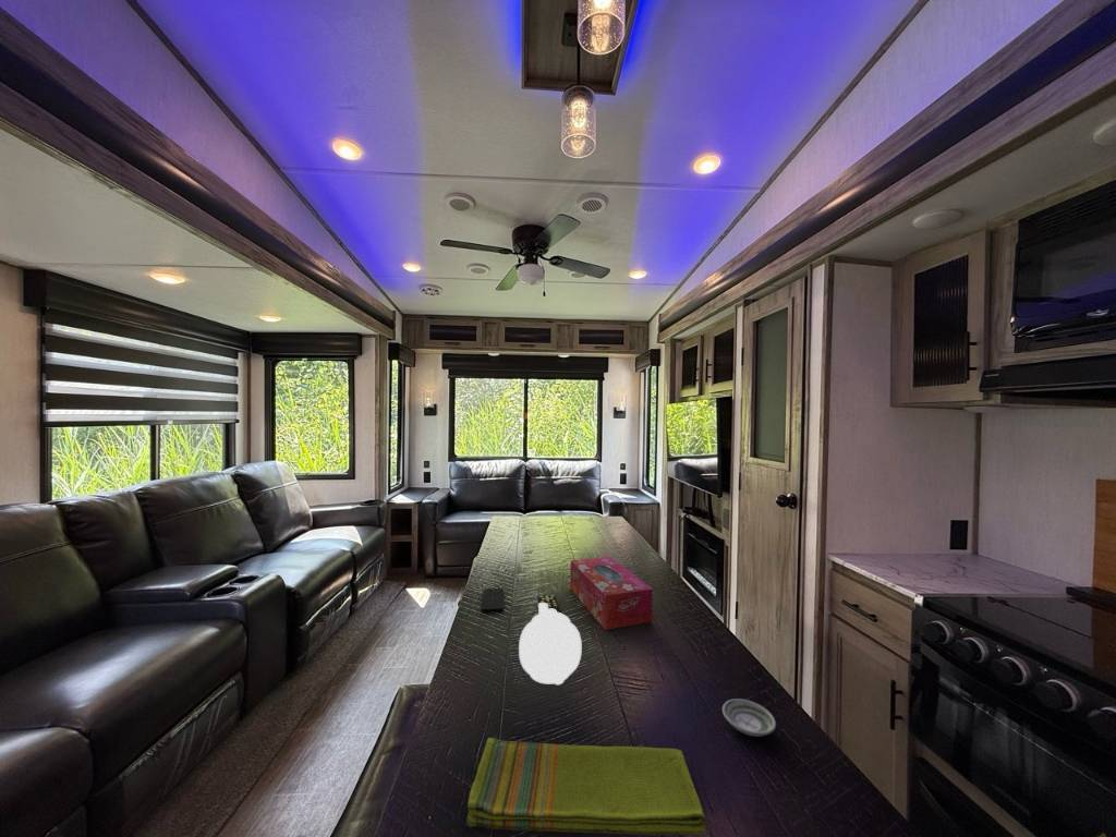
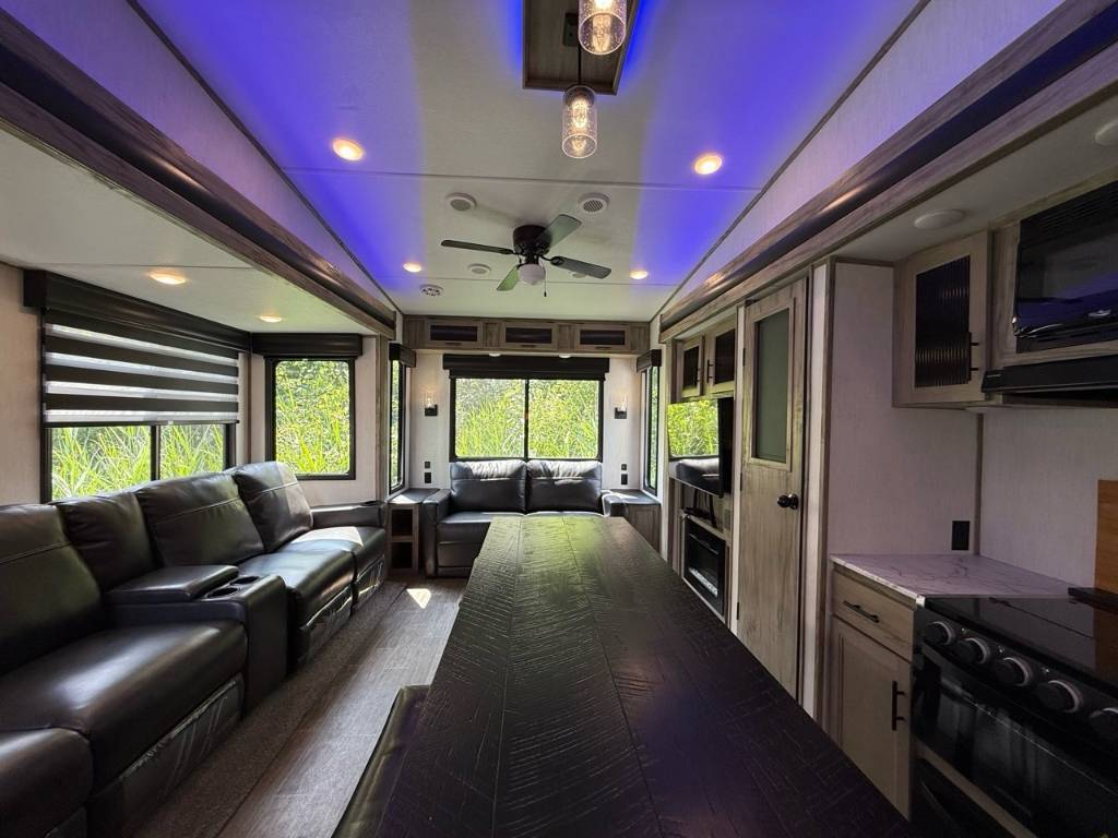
- smartphone [481,587,505,612]
- dish towel [465,737,706,836]
- tissue box [569,556,654,631]
- saucer [721,698,777,738]
- remote control [536,594,561,614]
- teapot [518,603,582,686]
